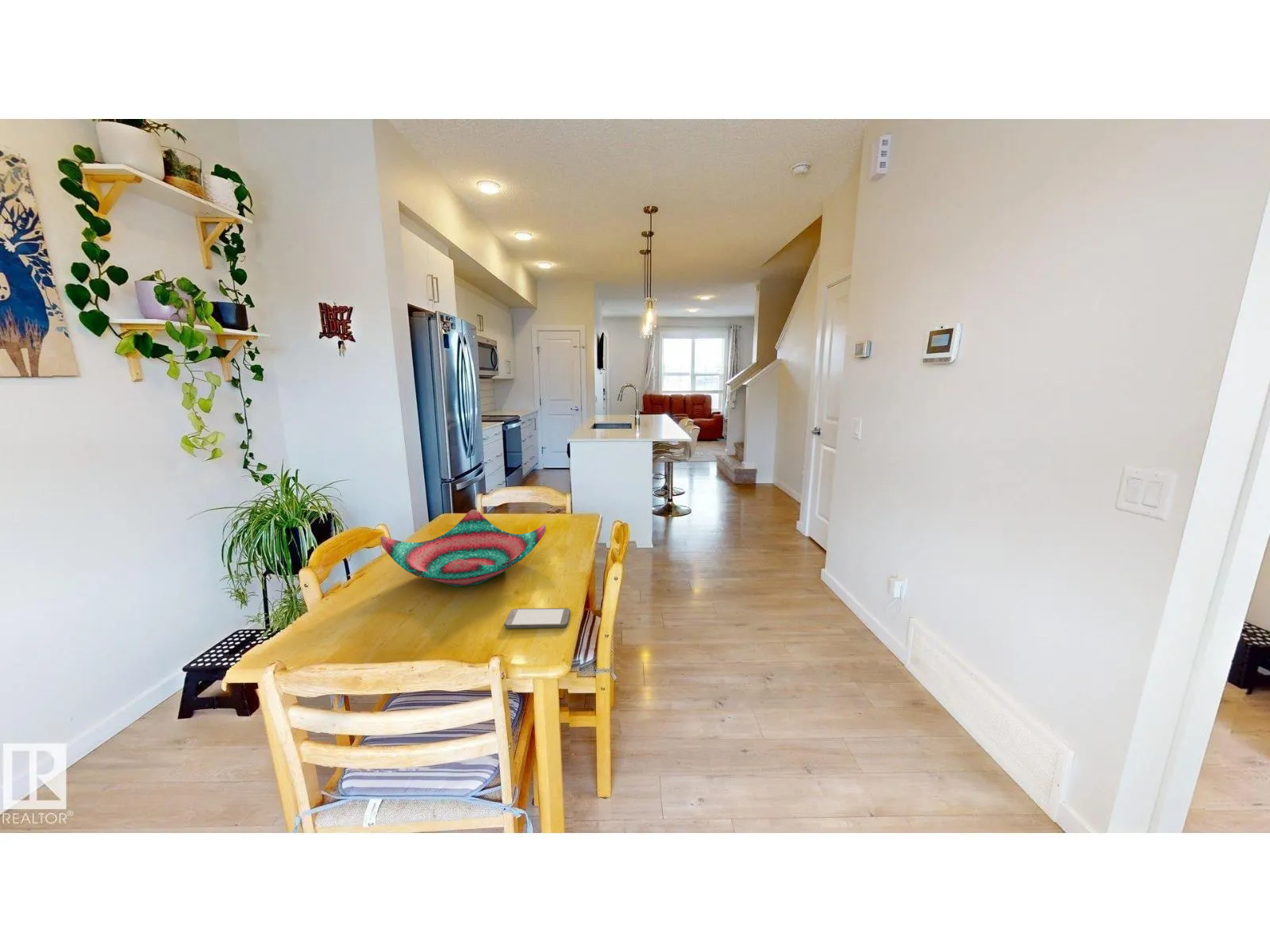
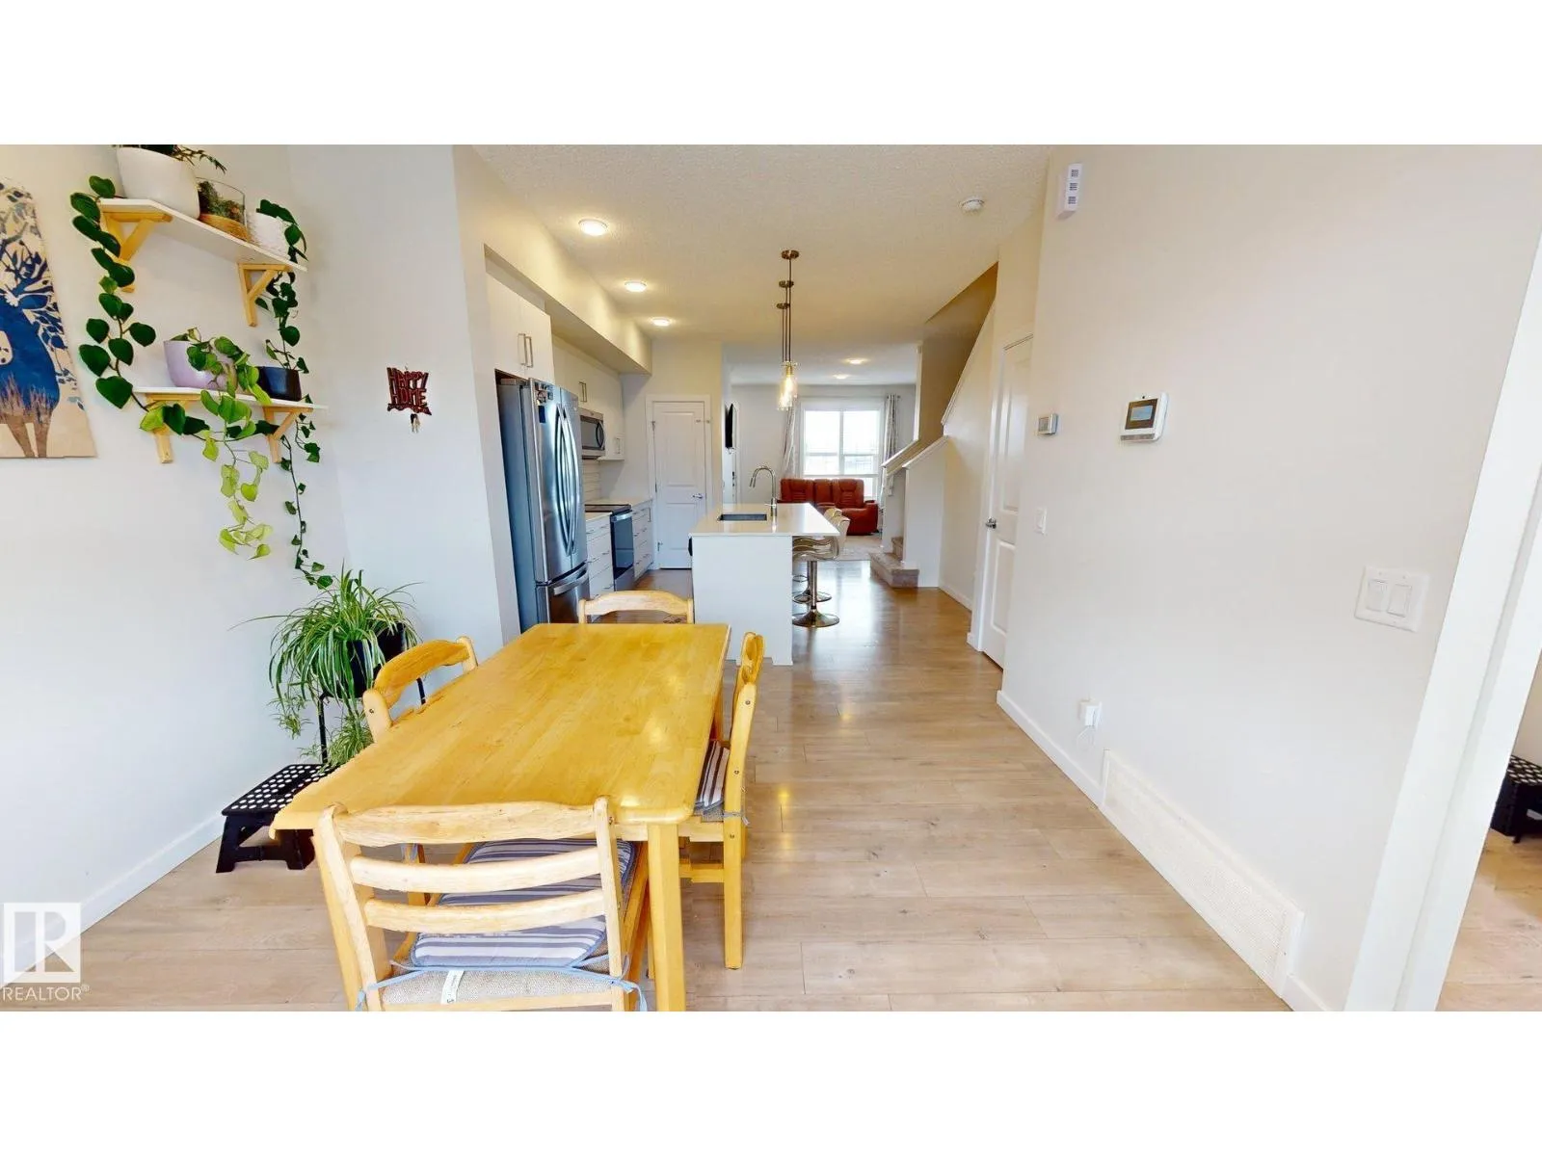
- smartphone [504,608,571,629]
- decorative bowl [379,509,547,587]
